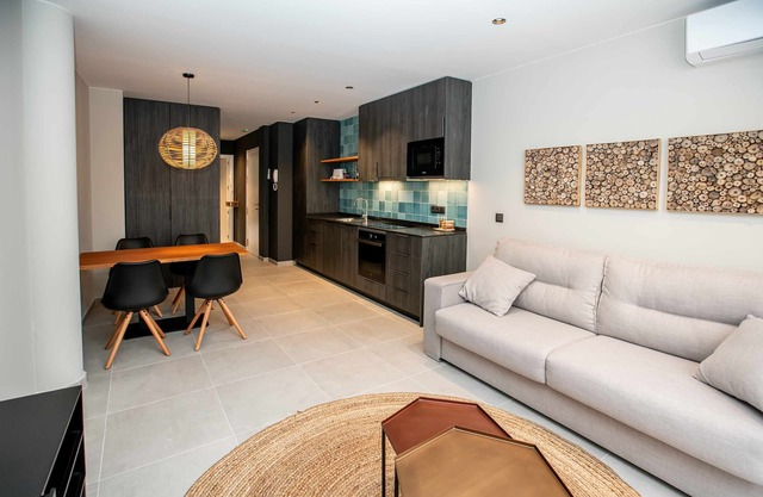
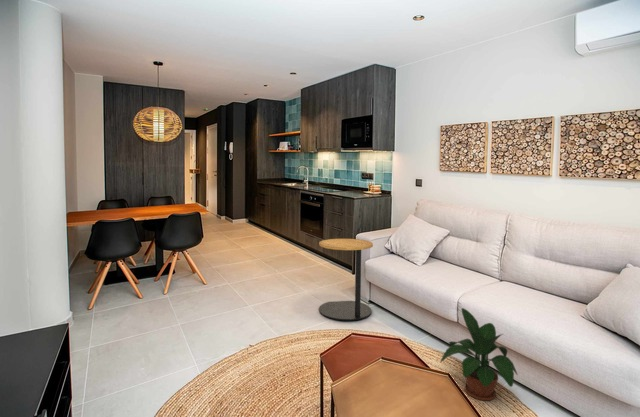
+ potted plant [439,307,518,402]
+ side table [318,238,374,321]
